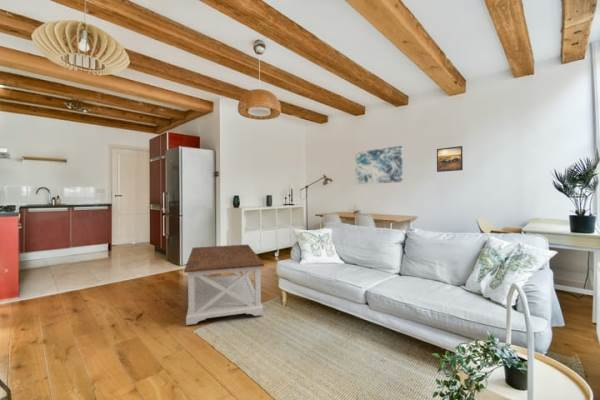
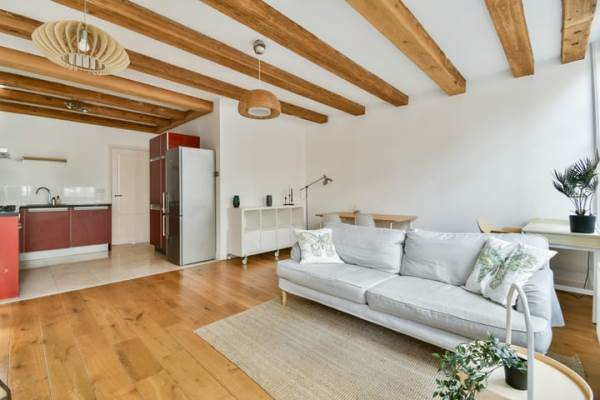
- coffee table [183,244,265,326]
- wall art [354,145,404,185]
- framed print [436,145,464,173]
